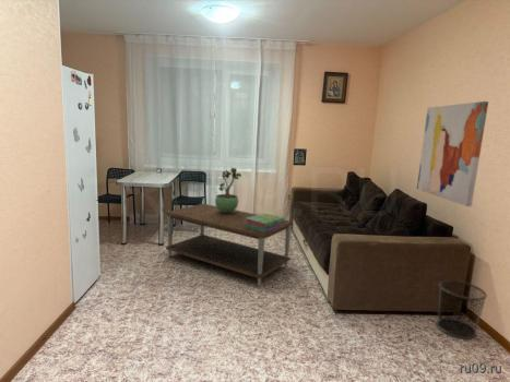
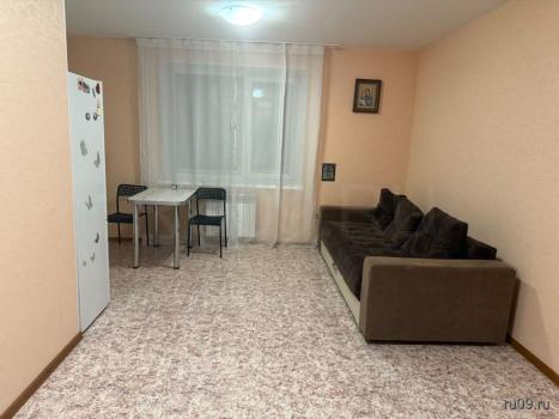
- stack of books [245,213,286,232]
- potted plant [214,166,242,213]
- coffee table [165,203,294,287]
- wall art [416,100,489,207]
- waste bin [436,279,488,339]
